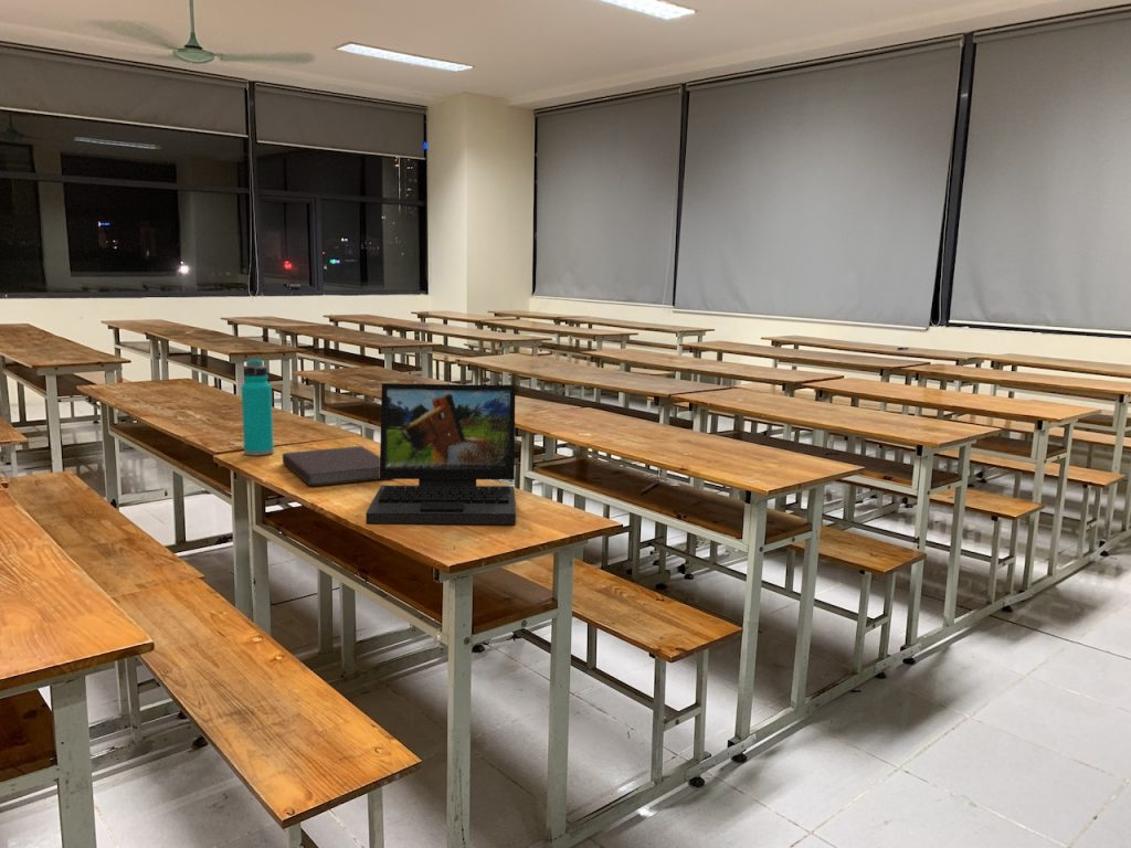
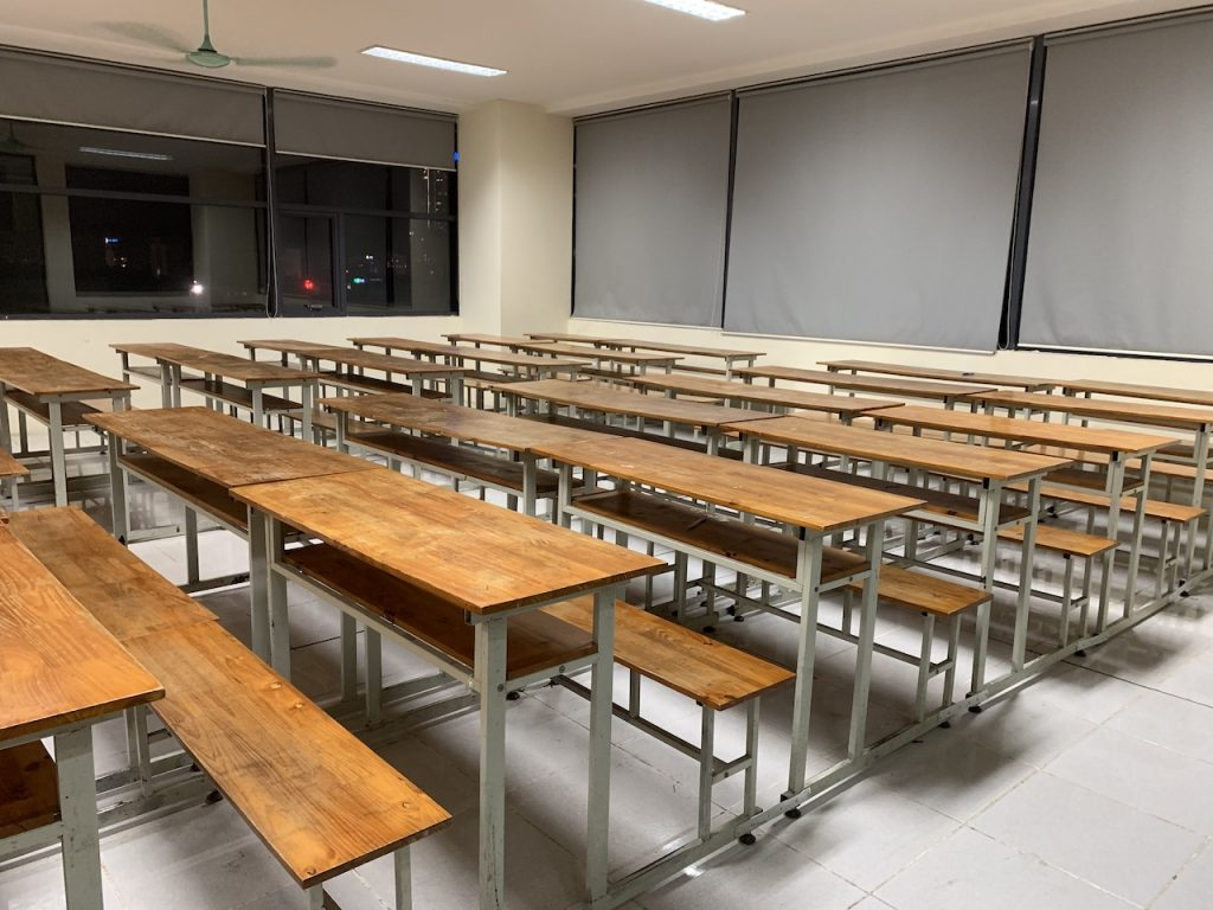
- water bottle [241,358,275,456]
- notebook [282,445,381,487]
- laptop [364,382,517,526]
